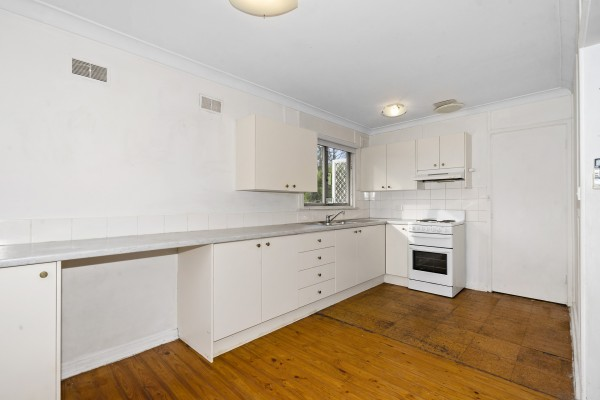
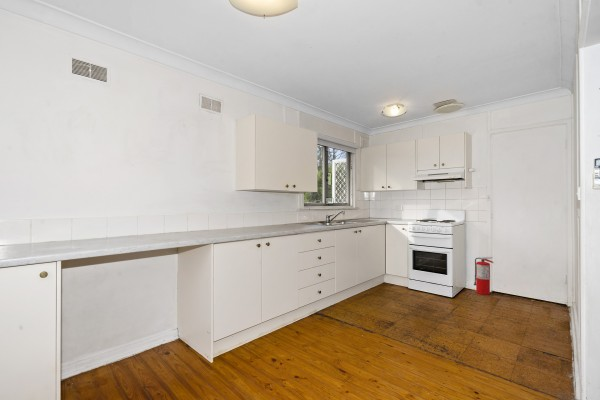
+ fire extinguisher [473,256,494,296]
